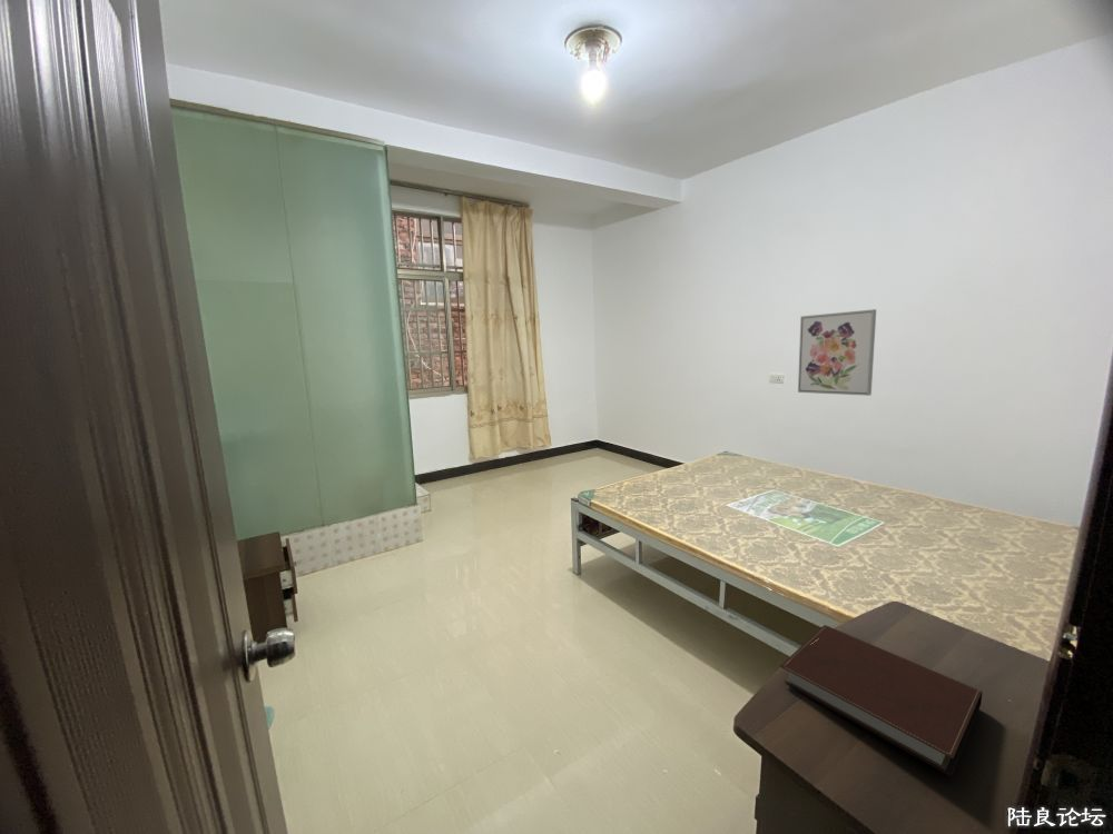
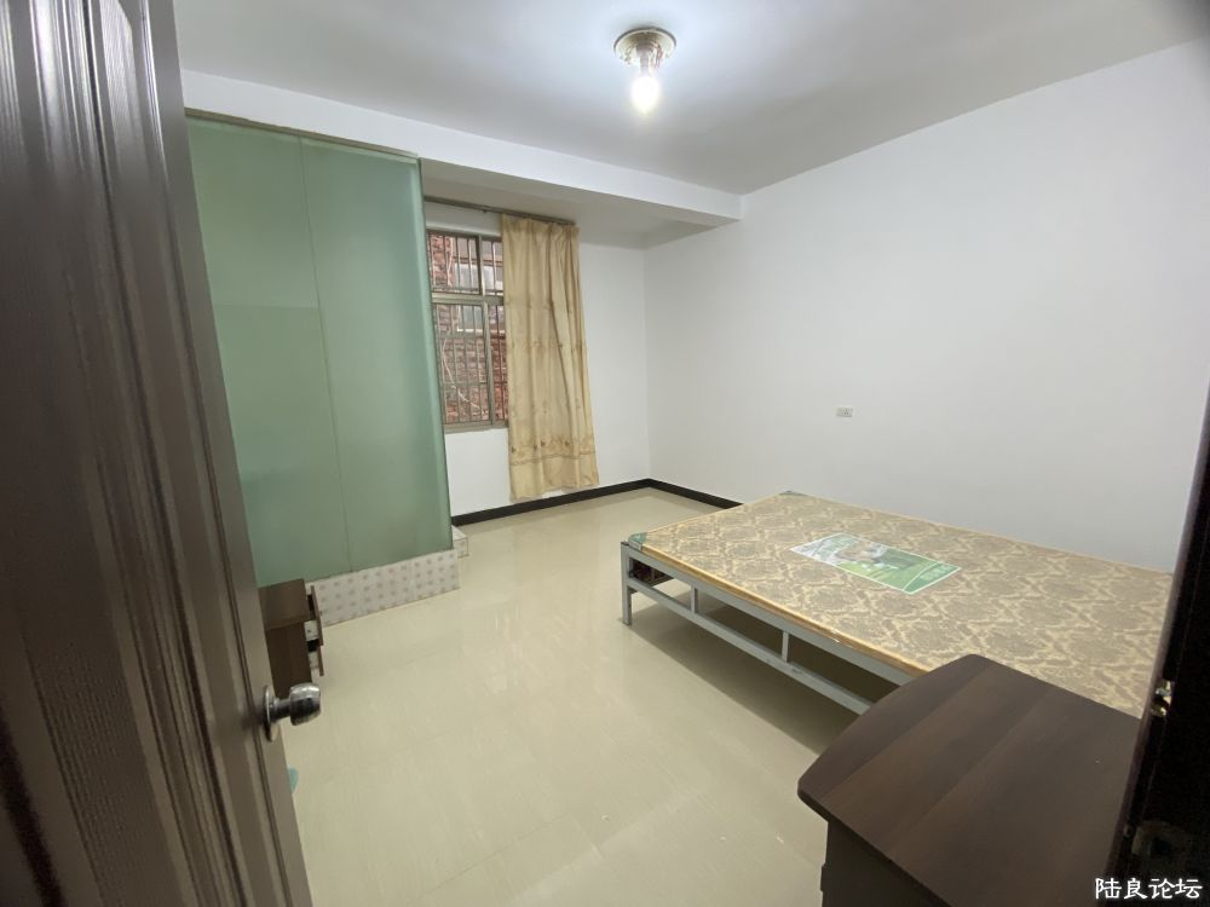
- notebook [779,624,983,777]
- wall art [797,308,877,397]
